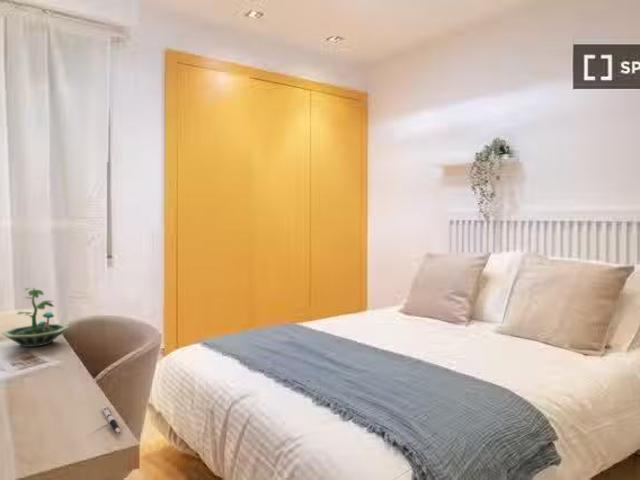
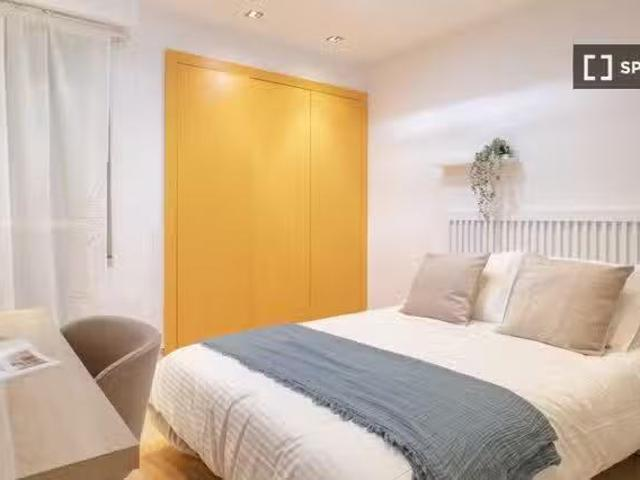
- terrarium [0,286,71,348]
- pen [101,405,121,434]
